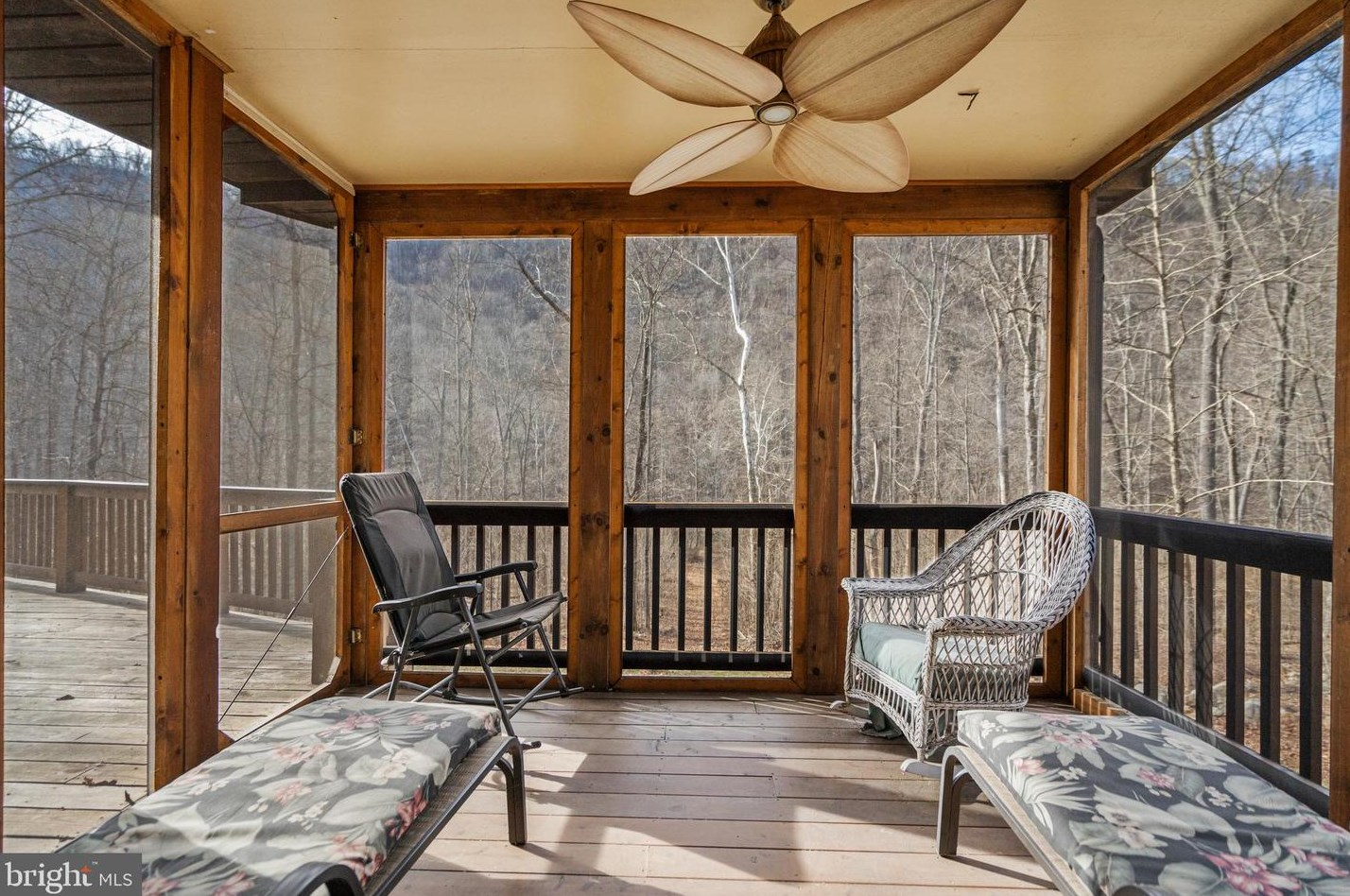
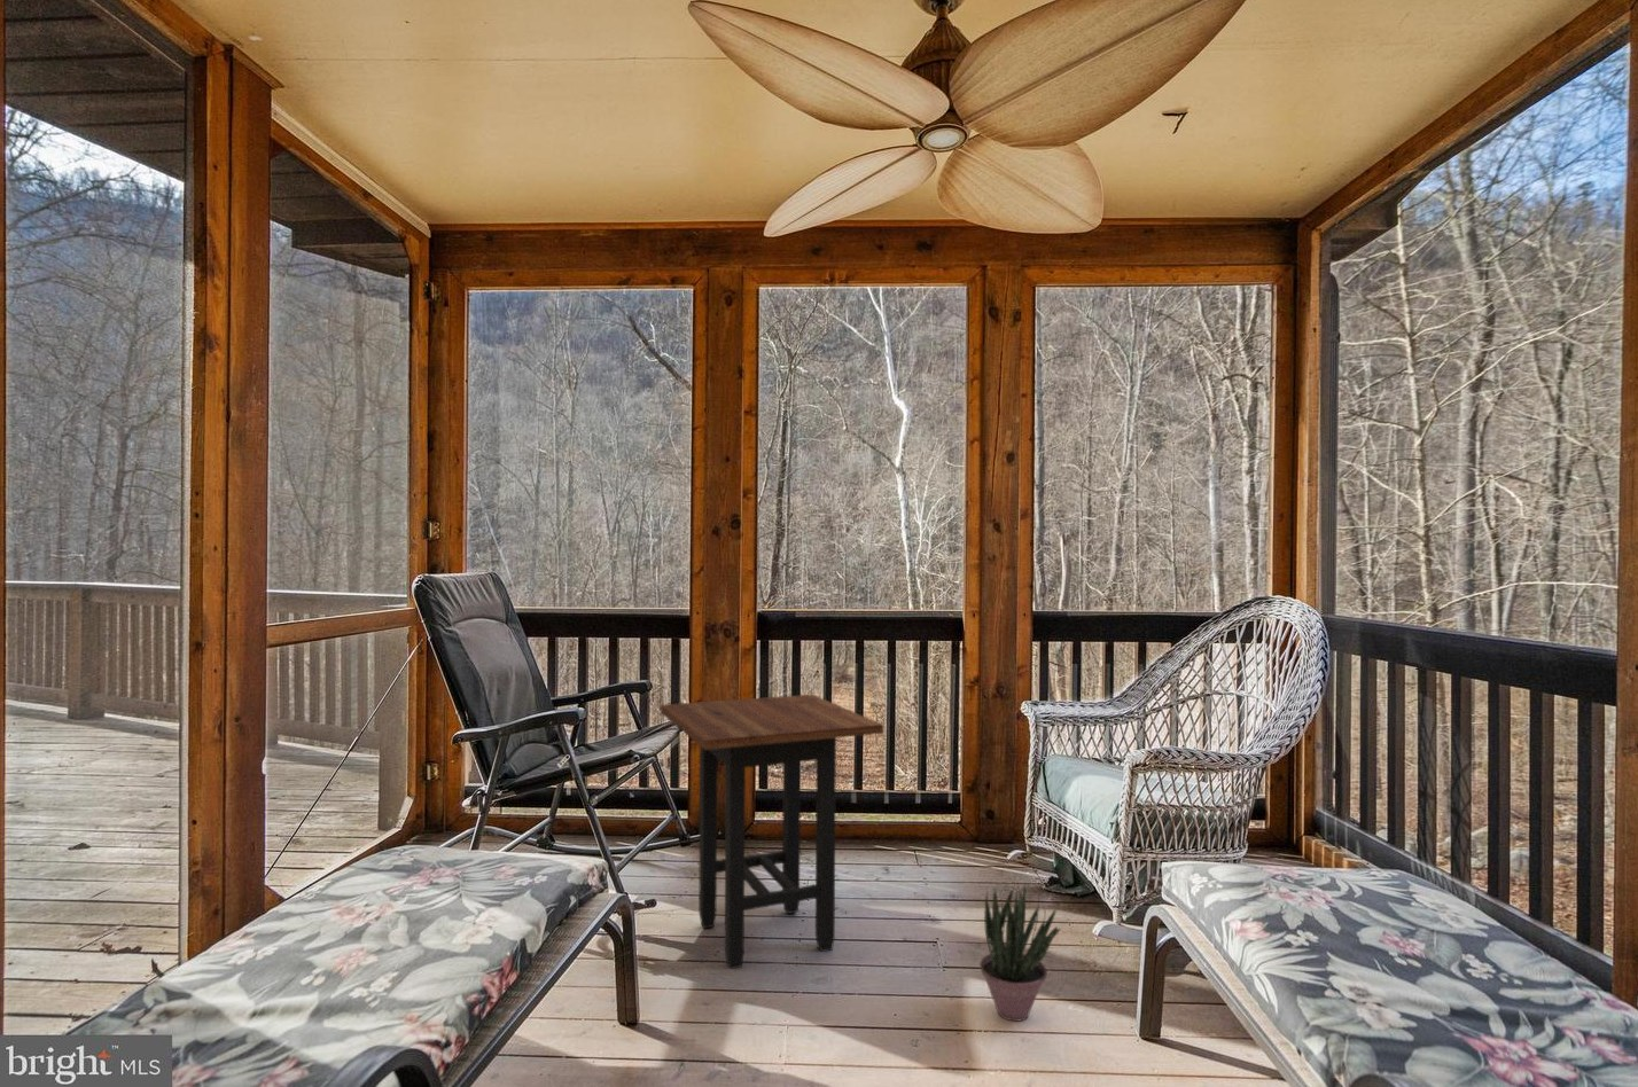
+ side table [660,694,885,971]
+ potted plant [978,881,1062,1023]
